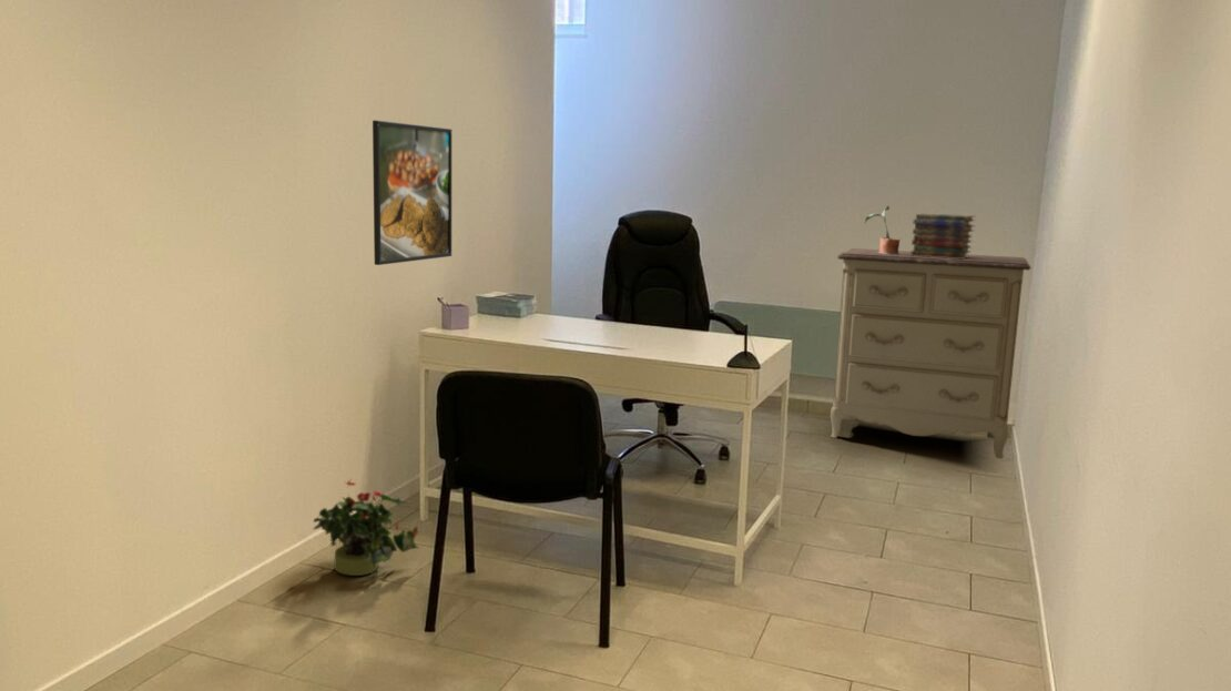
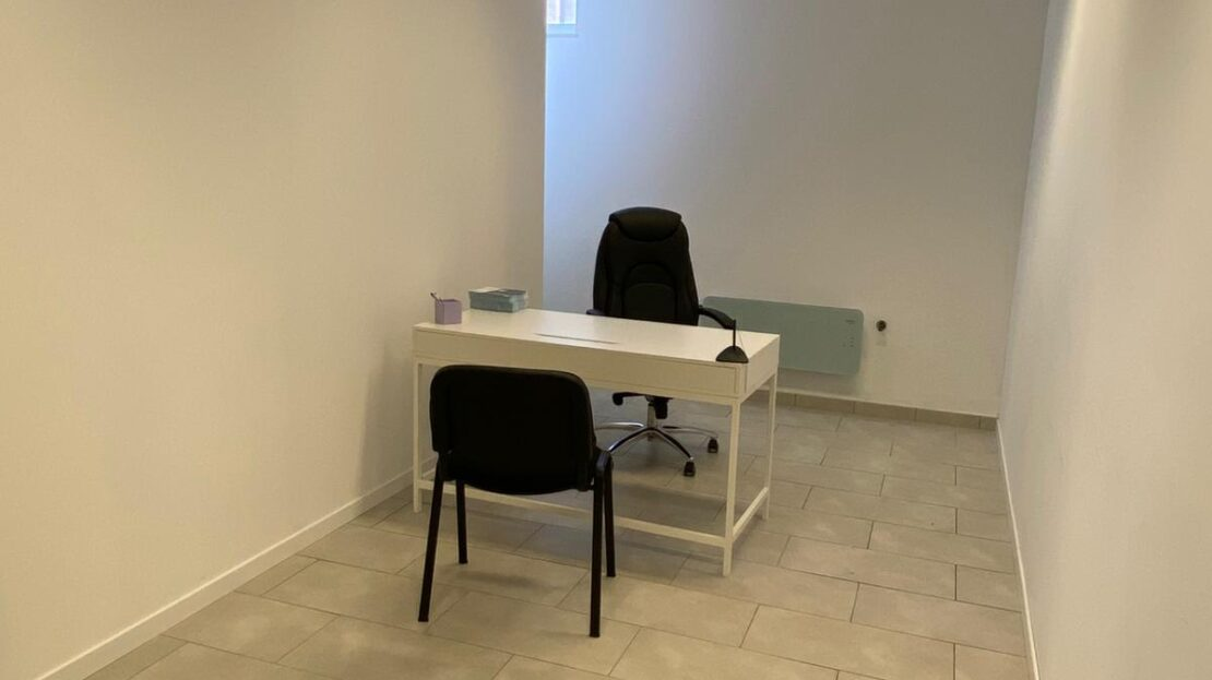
- dresser [830,247,1031,459]
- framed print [372,120,452,266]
- book stack [910,212,977,258]
- potted plant [313,478,421,577]
- potted plant [864,205,901,254]
